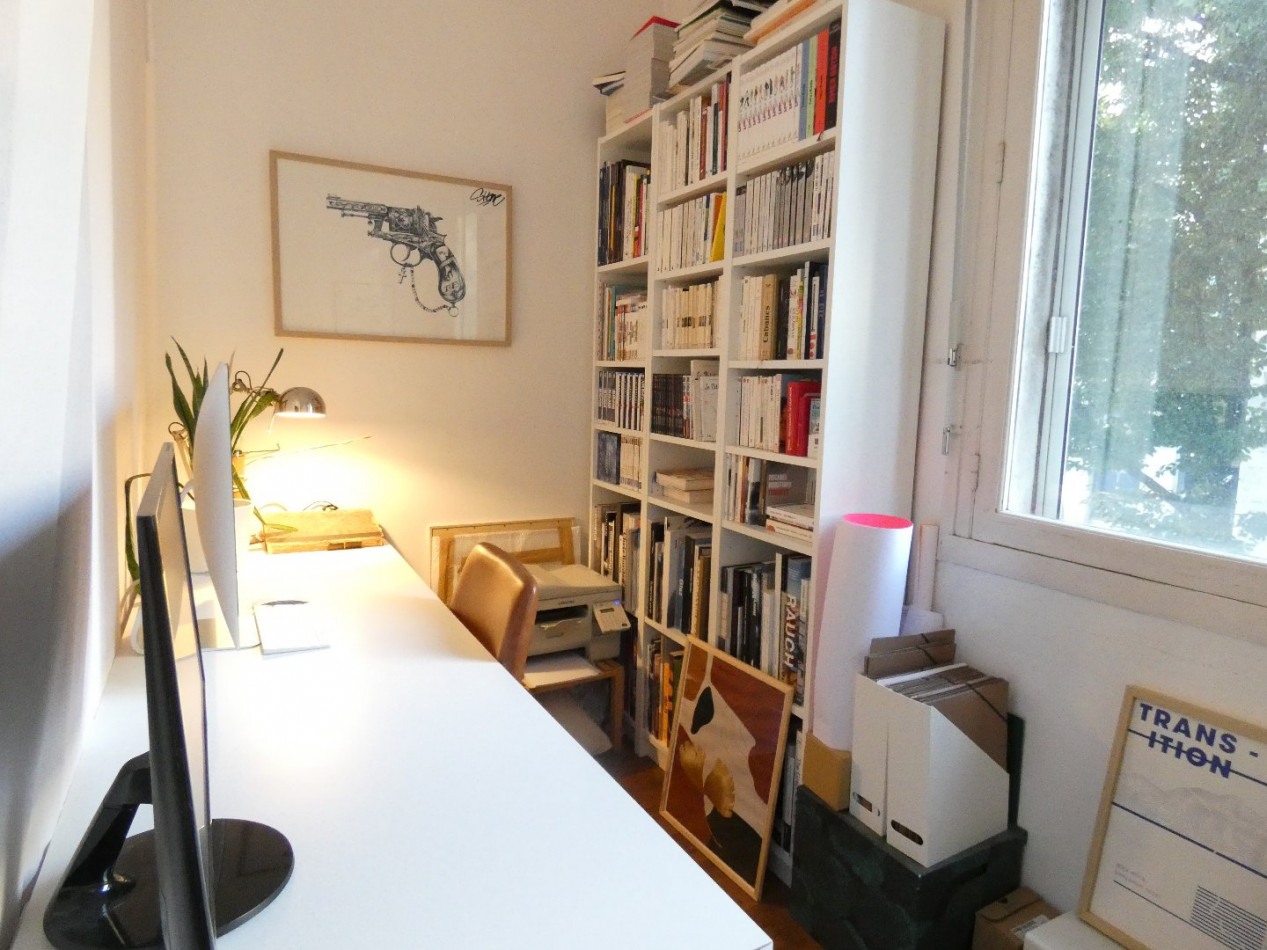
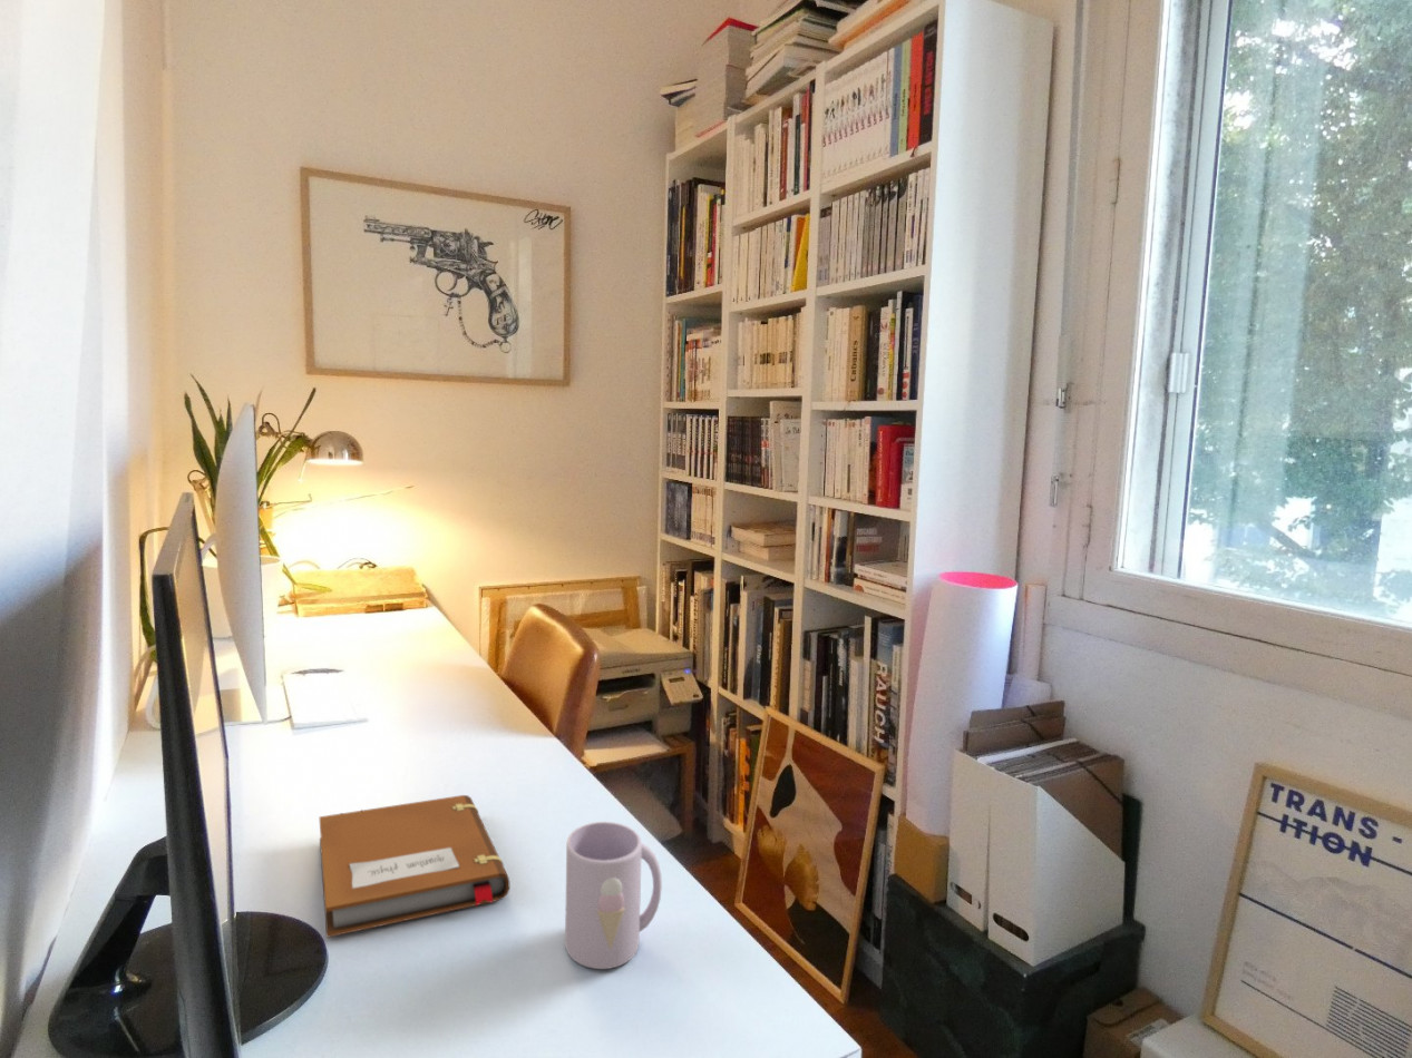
+ notebook [319,794,510,939]
+ mug [564,821,663,970]
